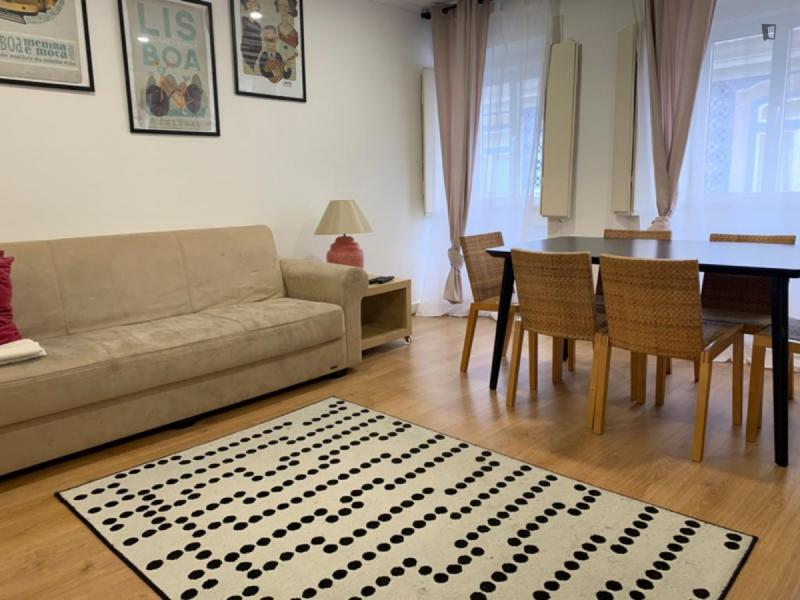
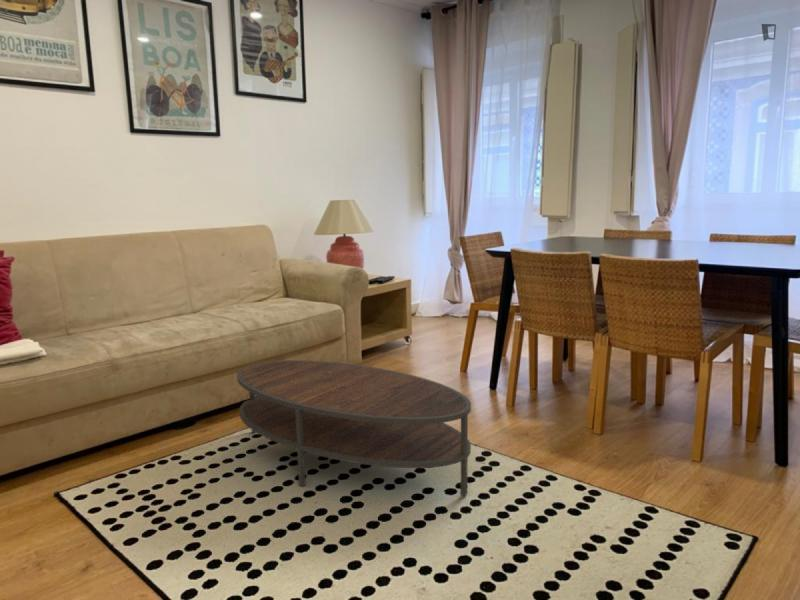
+ coffee table [236,359,472,497]
